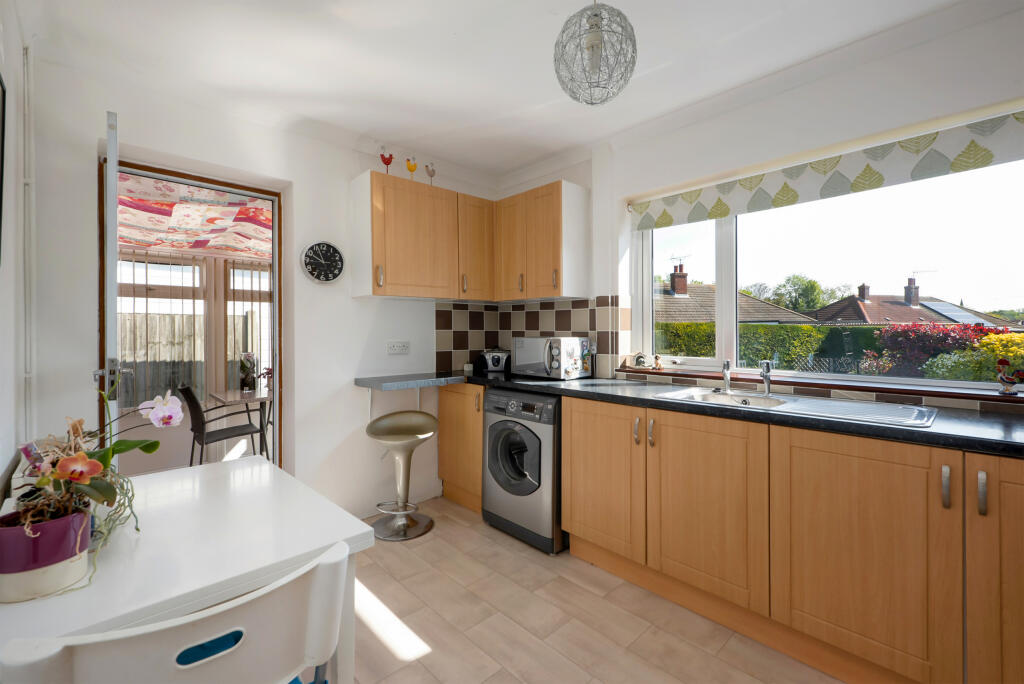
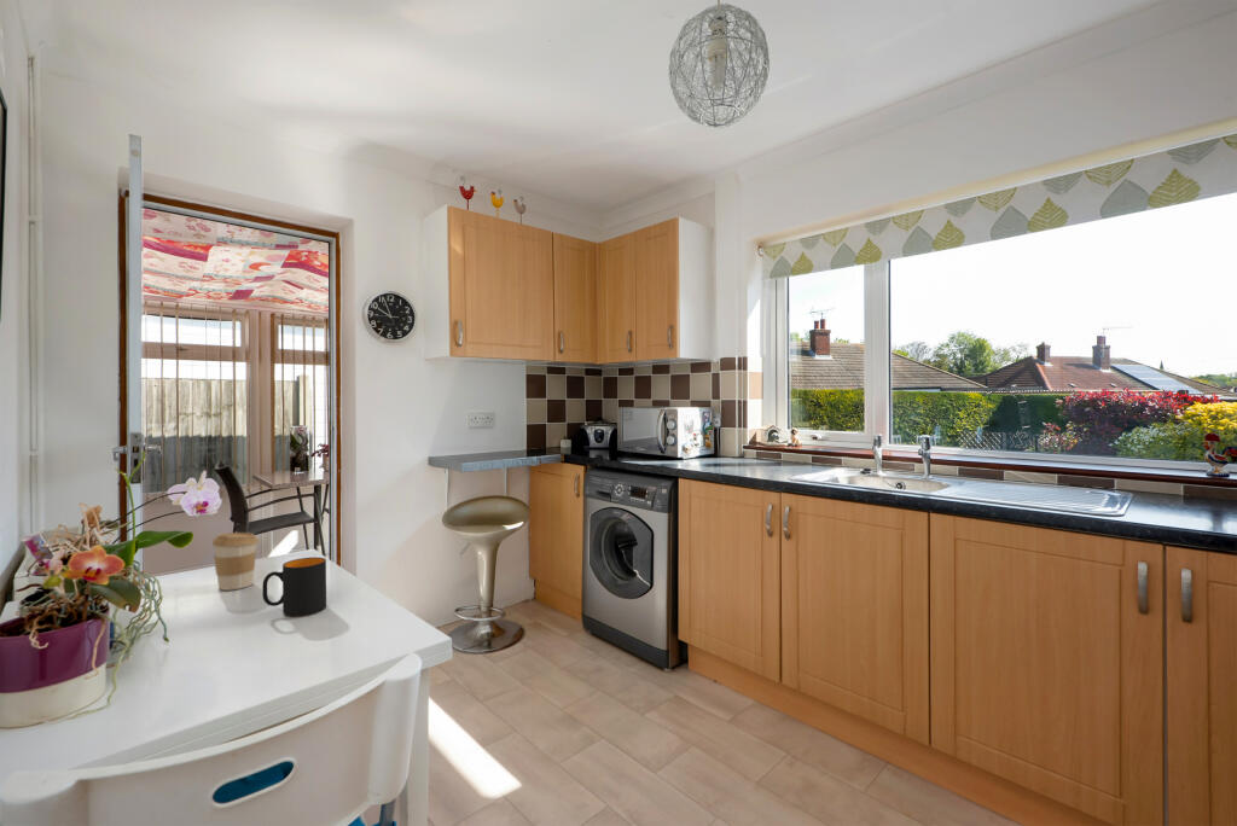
+ mug [261,557,327,617]
+ coffee cup [211,531,260,592]
